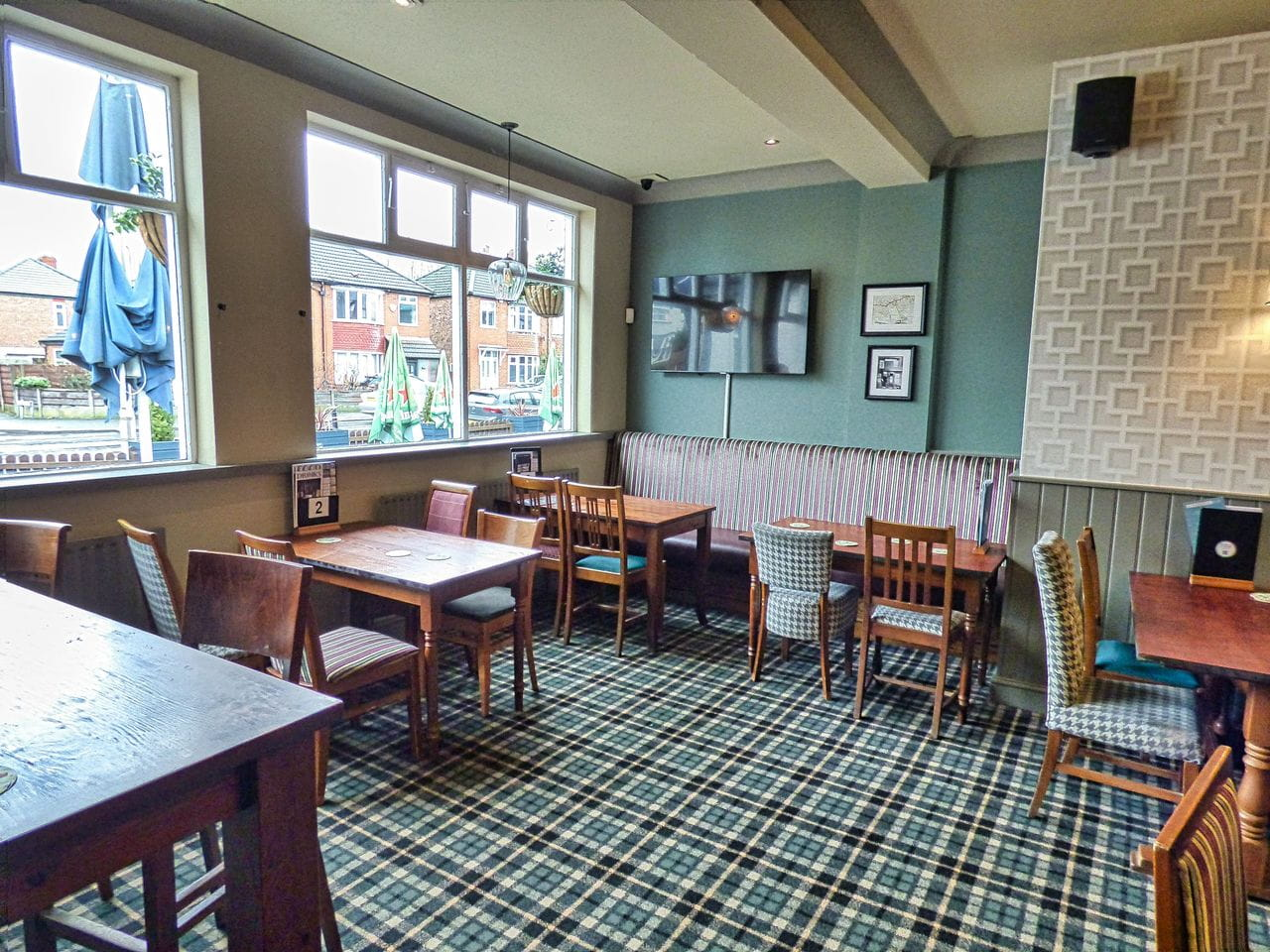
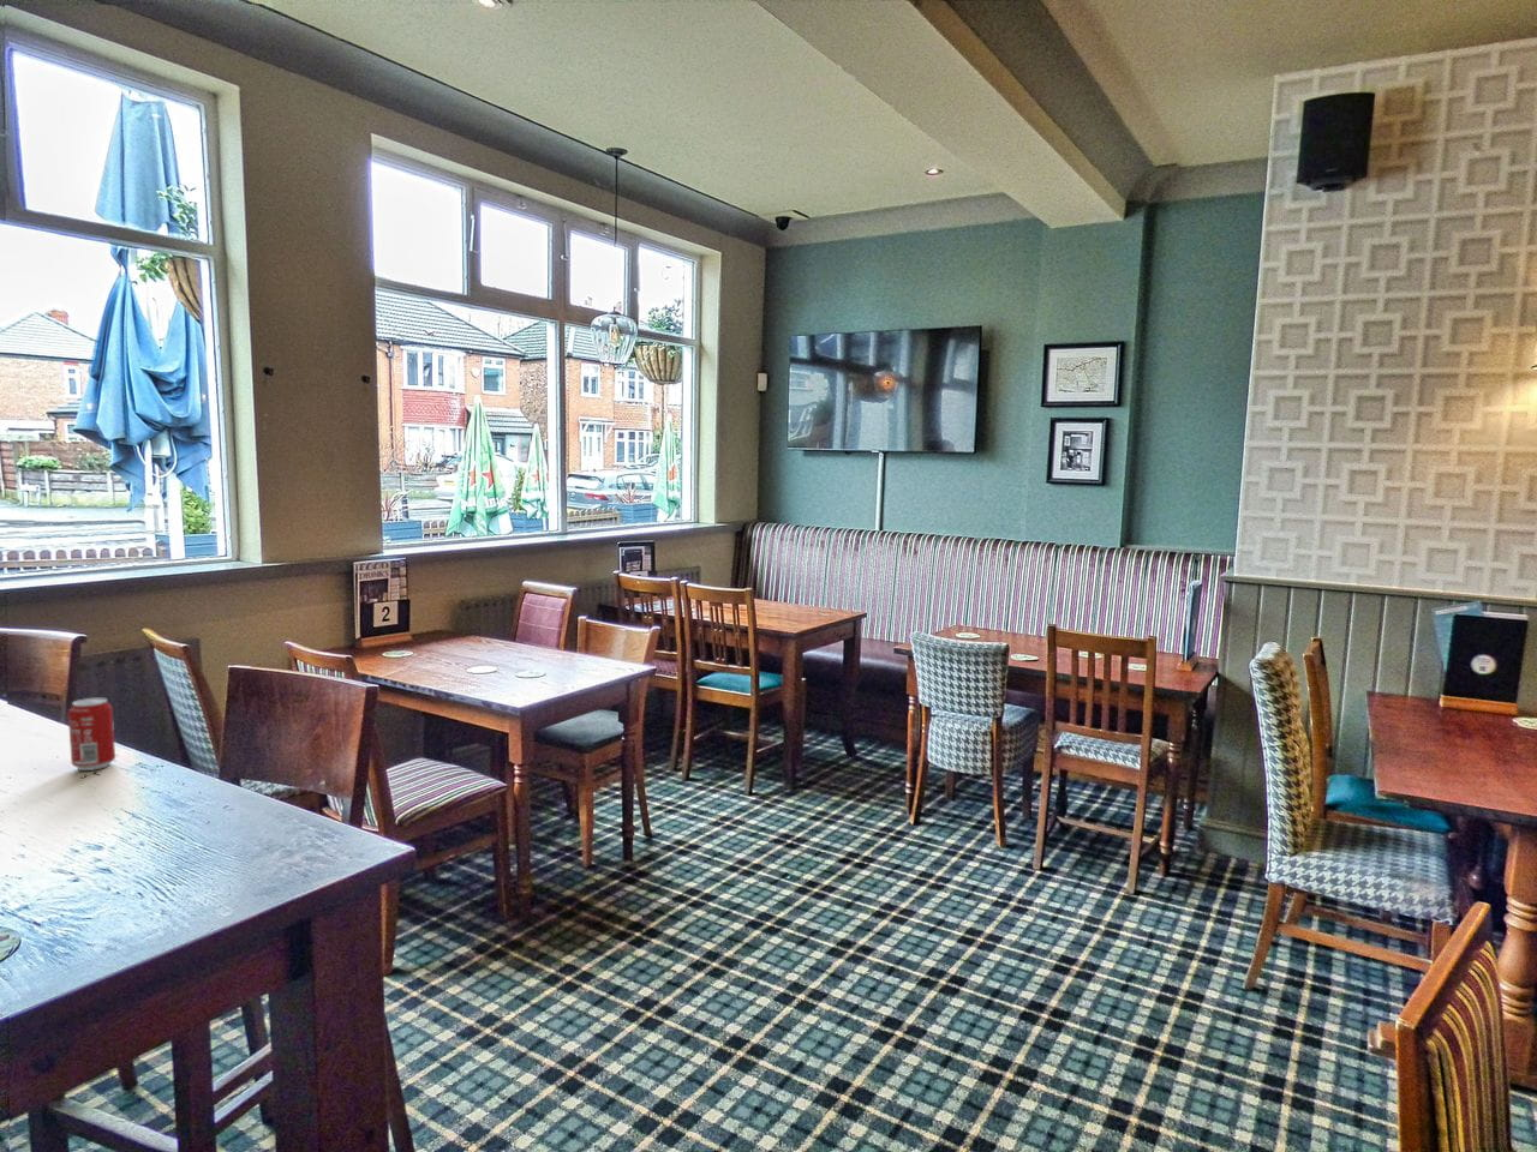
+ beverage can [68,696,116,772]
